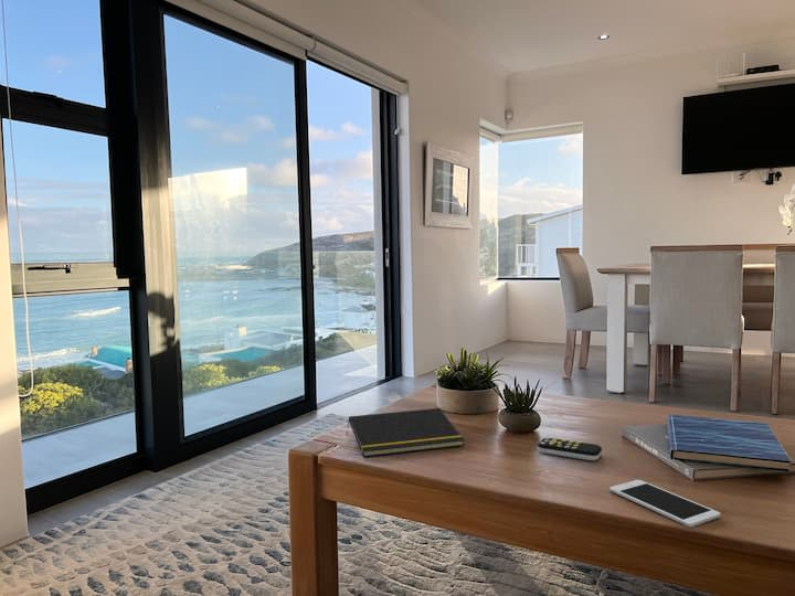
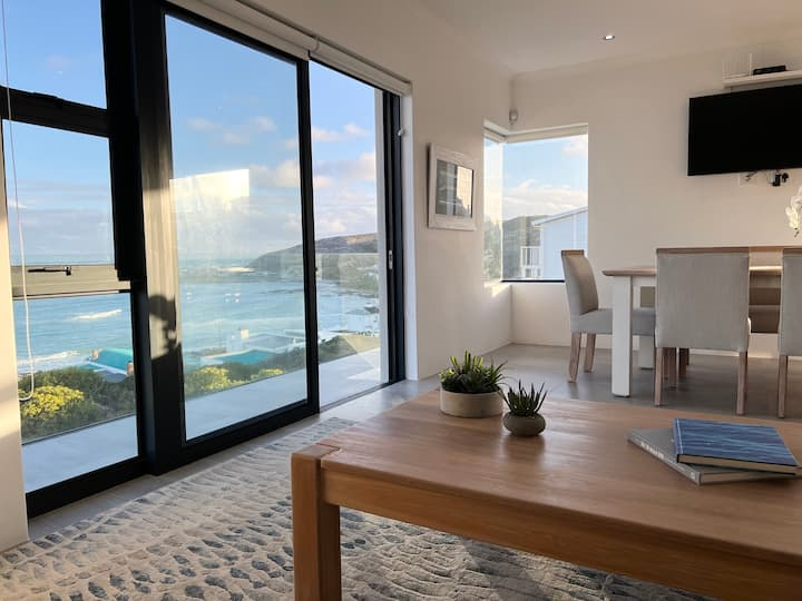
- remote control [537,436,603,461]
- cell phone [608,479,721,528]
- notepad [346,407,465,458]
